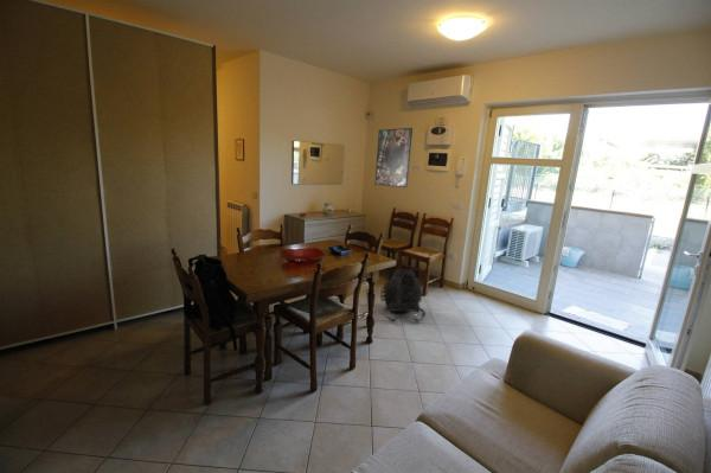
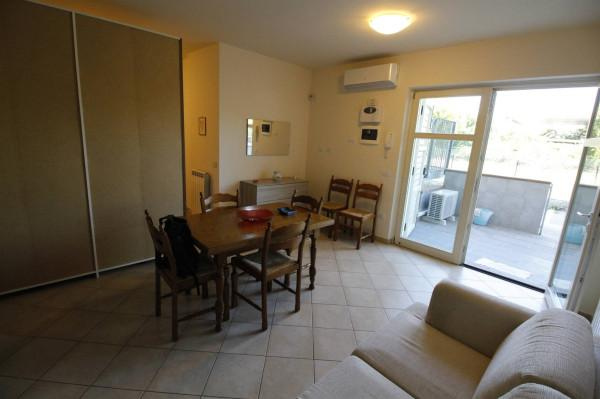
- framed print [373,127,414,188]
- backpack [379,268,427,325]
